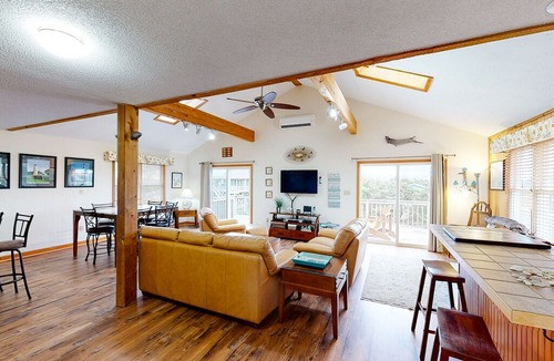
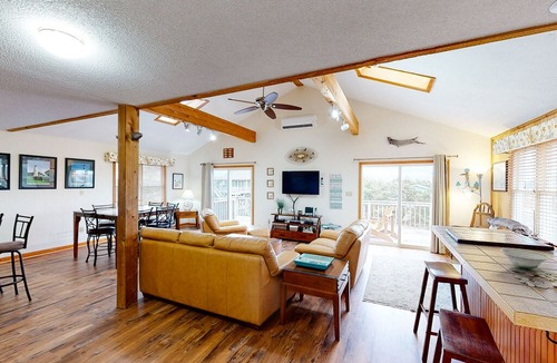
+ bowl [499,247,553,269]
